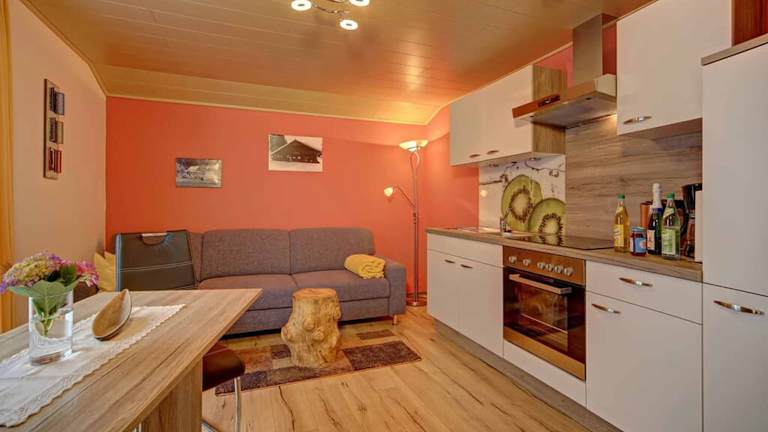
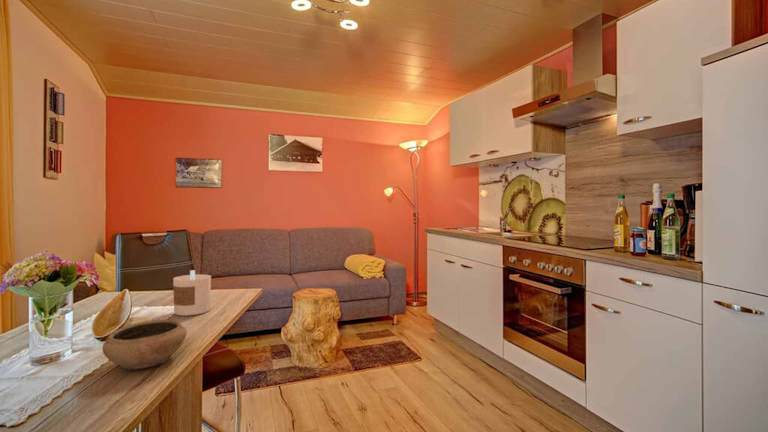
+ candle [172,269,212,317]
+ ceramic bowl [101,319,188,372]
